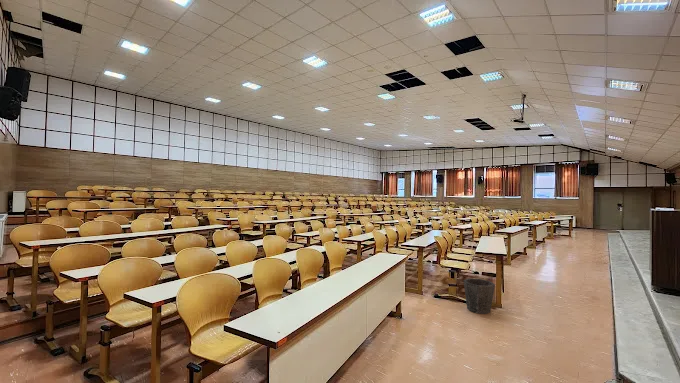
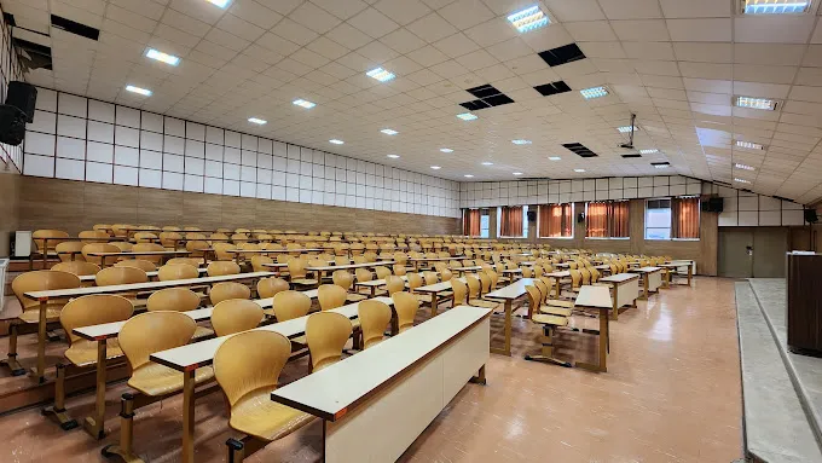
- waste bin [462,278,496,315]
